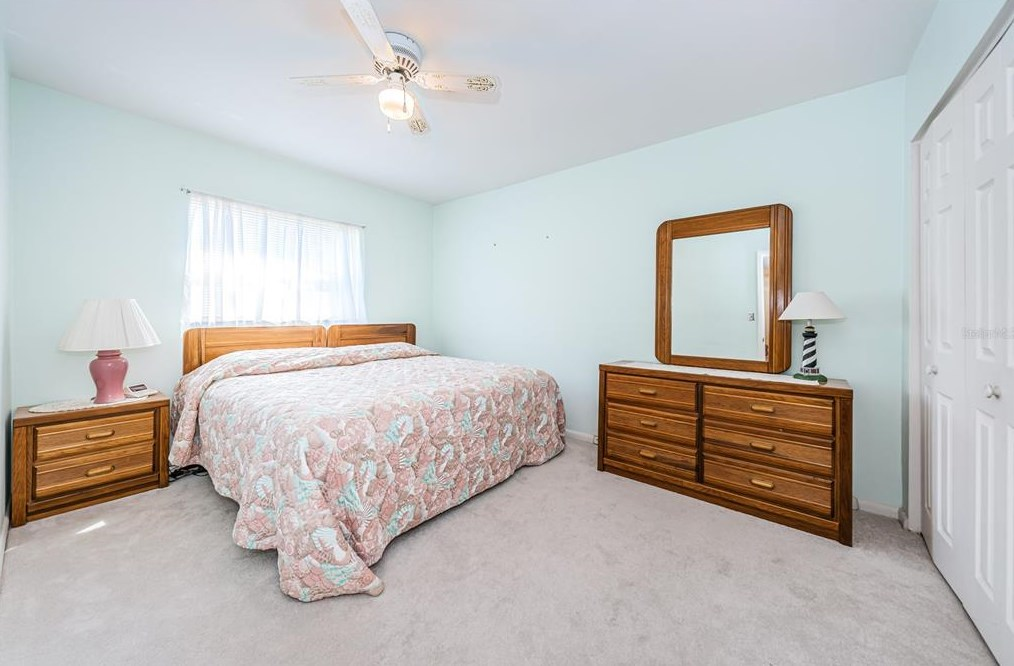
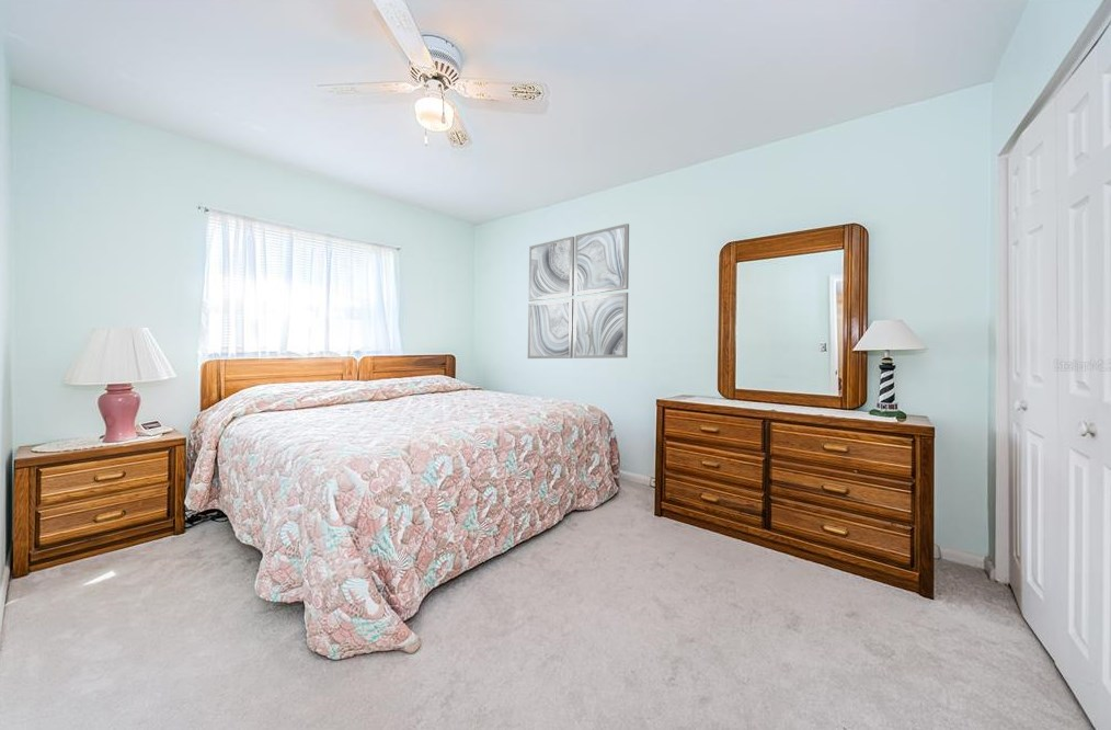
+ wall art [527,223,630,360]
